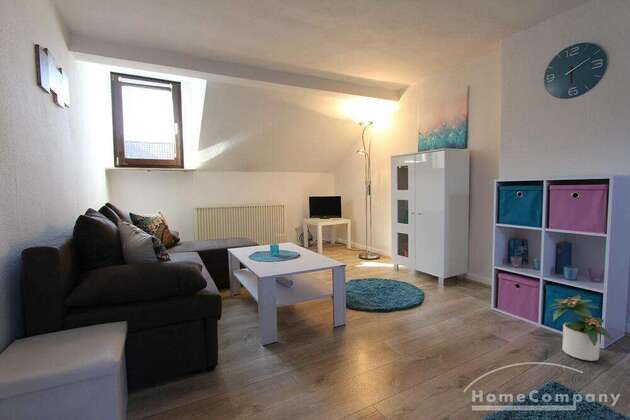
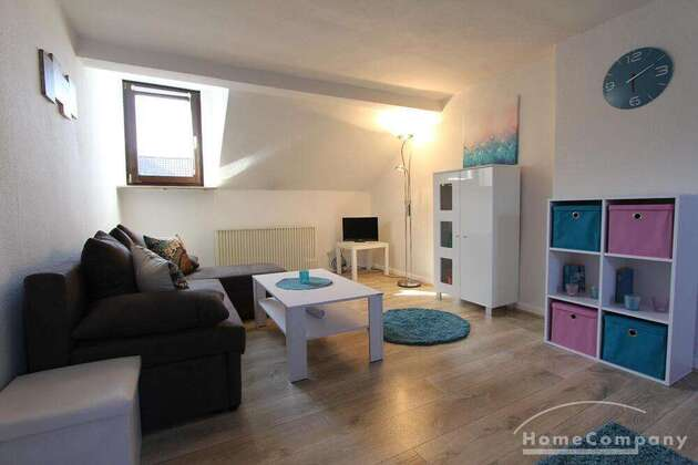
- potted plant [547,294,615,362]
